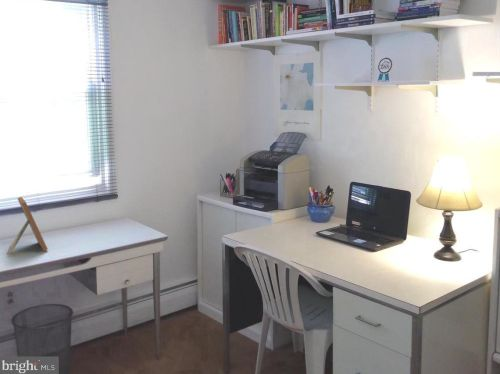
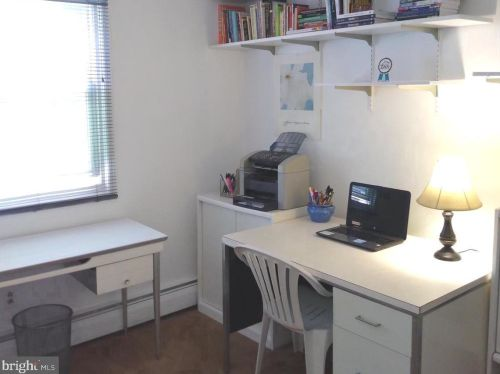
- picture frame [6,196,48,256]
